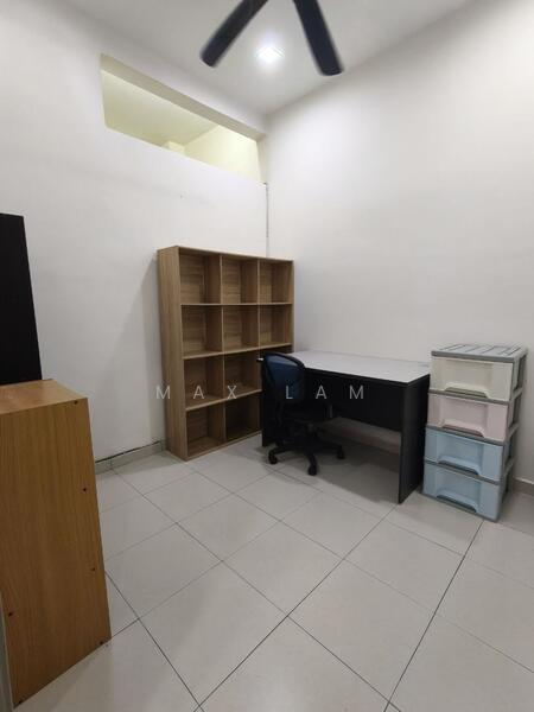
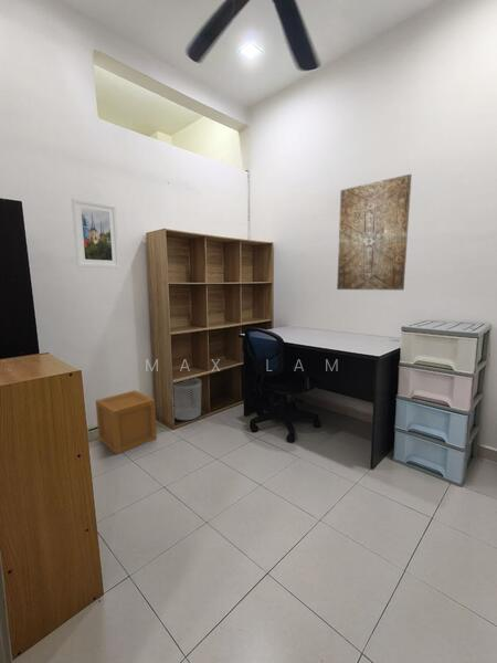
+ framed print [71,197,121,269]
+ waste bin [172,377,202,421]
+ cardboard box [95,389,158,455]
+ wall art [336,173,413,291]
